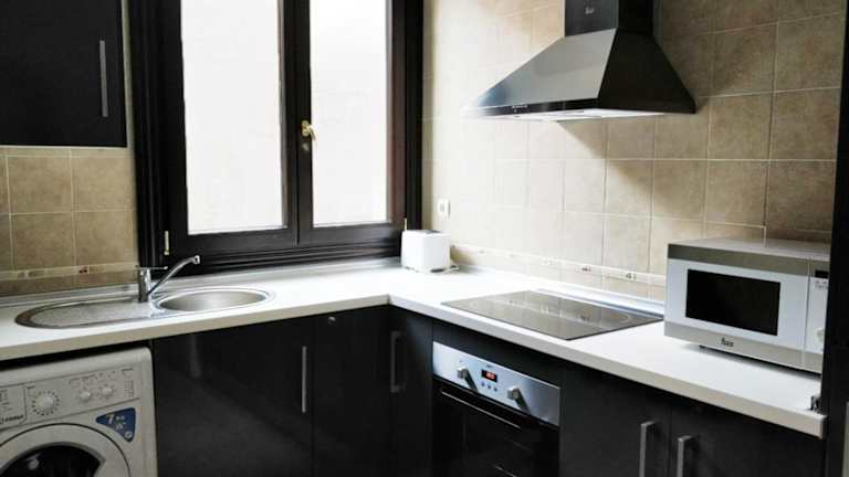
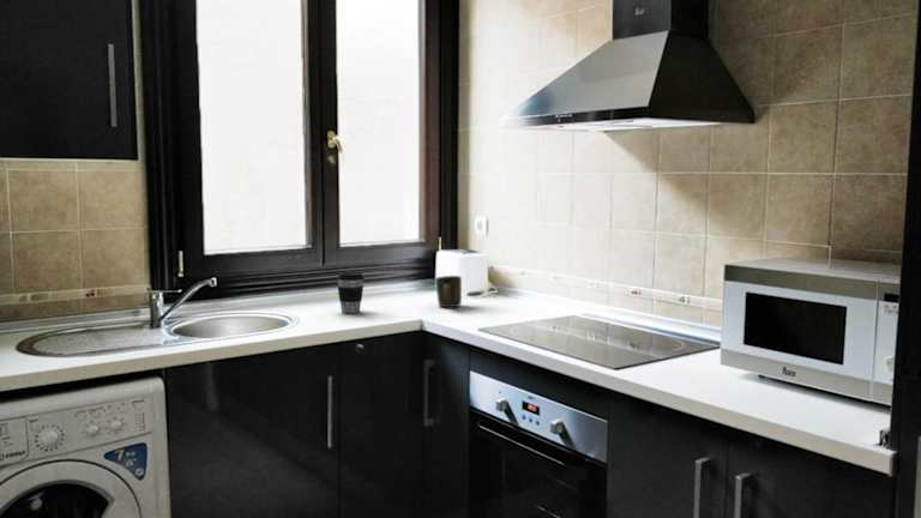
+ mug [434,275,463,308]
+ coffee cup [336,271,366,314]
